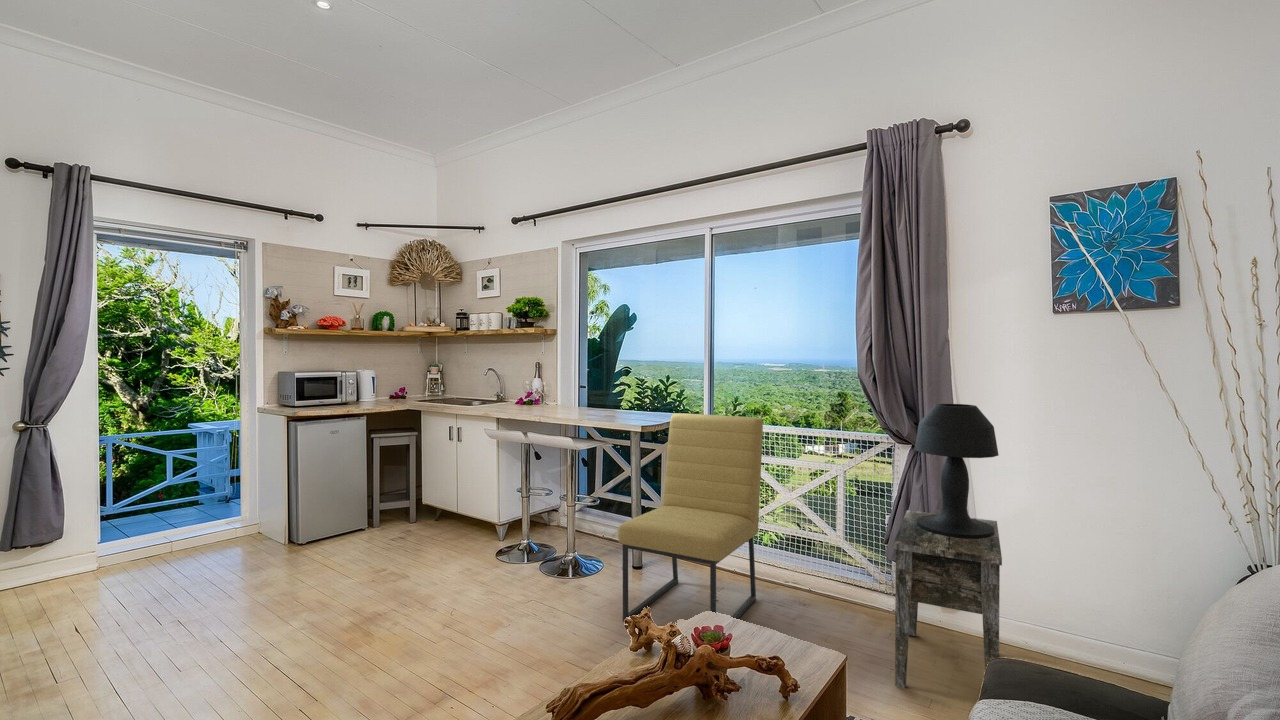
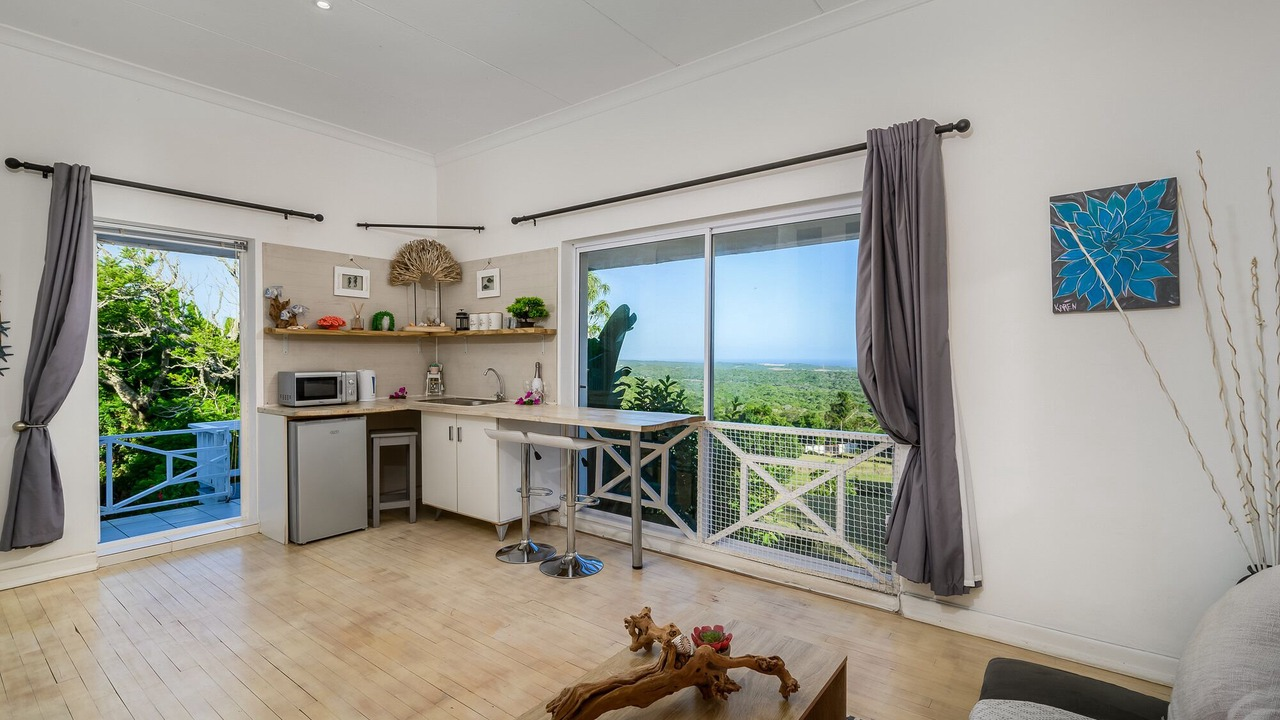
- table lamp [913,403,1000,539]
- side table [892,509,1003,689]
- chair [617,412,764,623]
